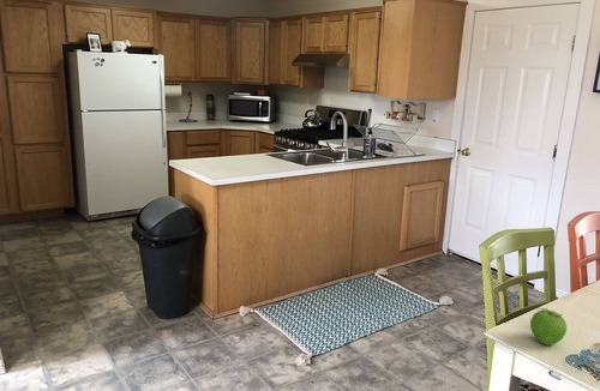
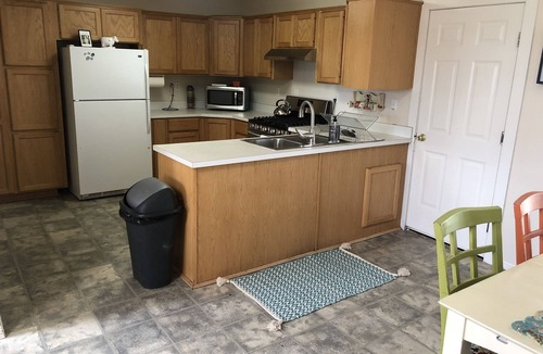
- fruit [529,307,568,347]
